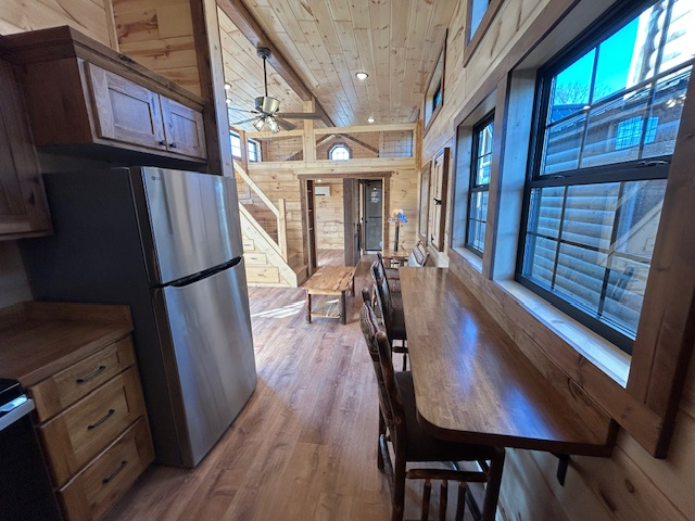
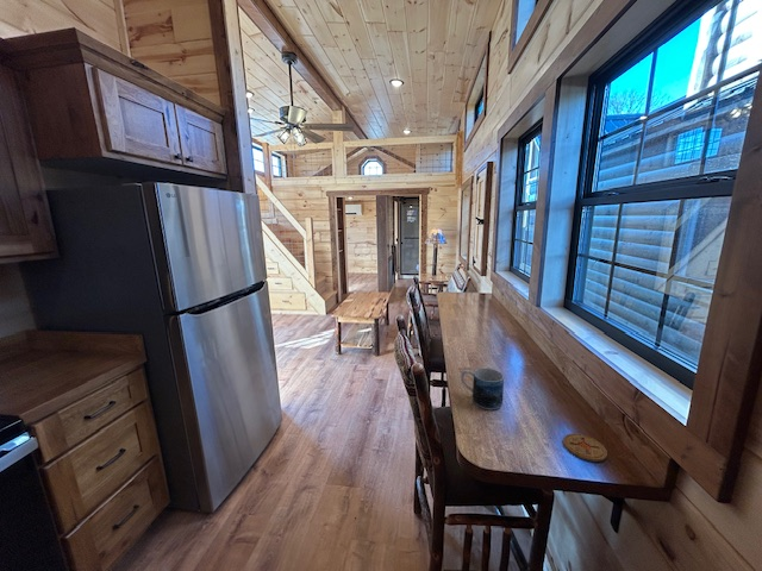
+ mug [460,368,505,410]
+ coaster [562,432,608,463]
